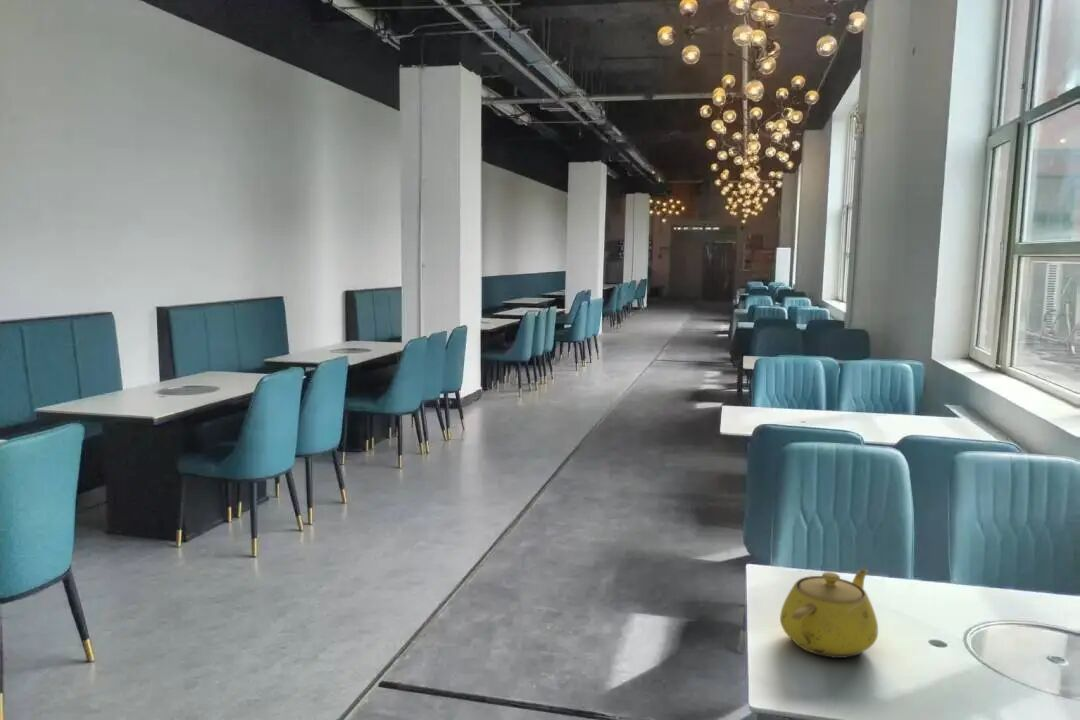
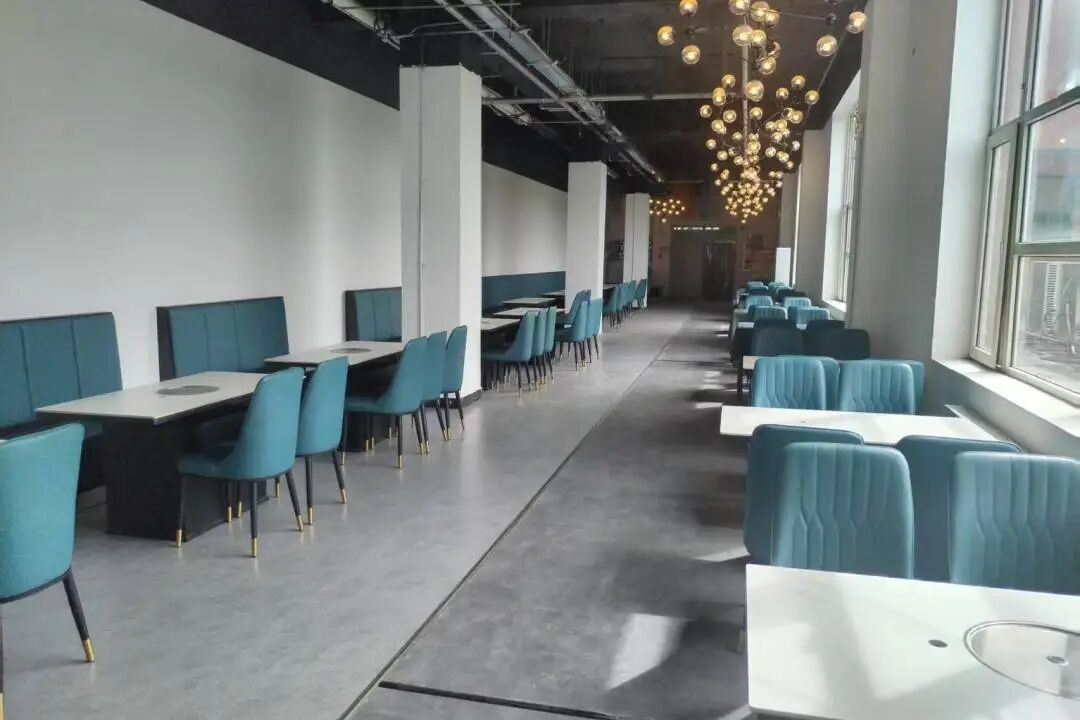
- teapot [779,568,879,659]
